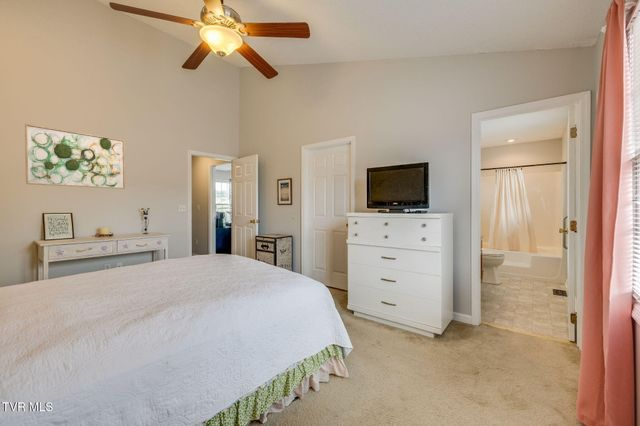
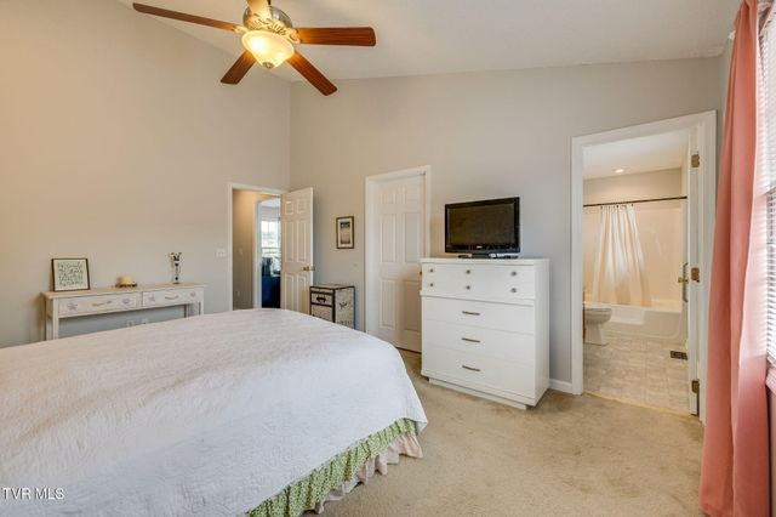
- wall art [24,123,126,190]
